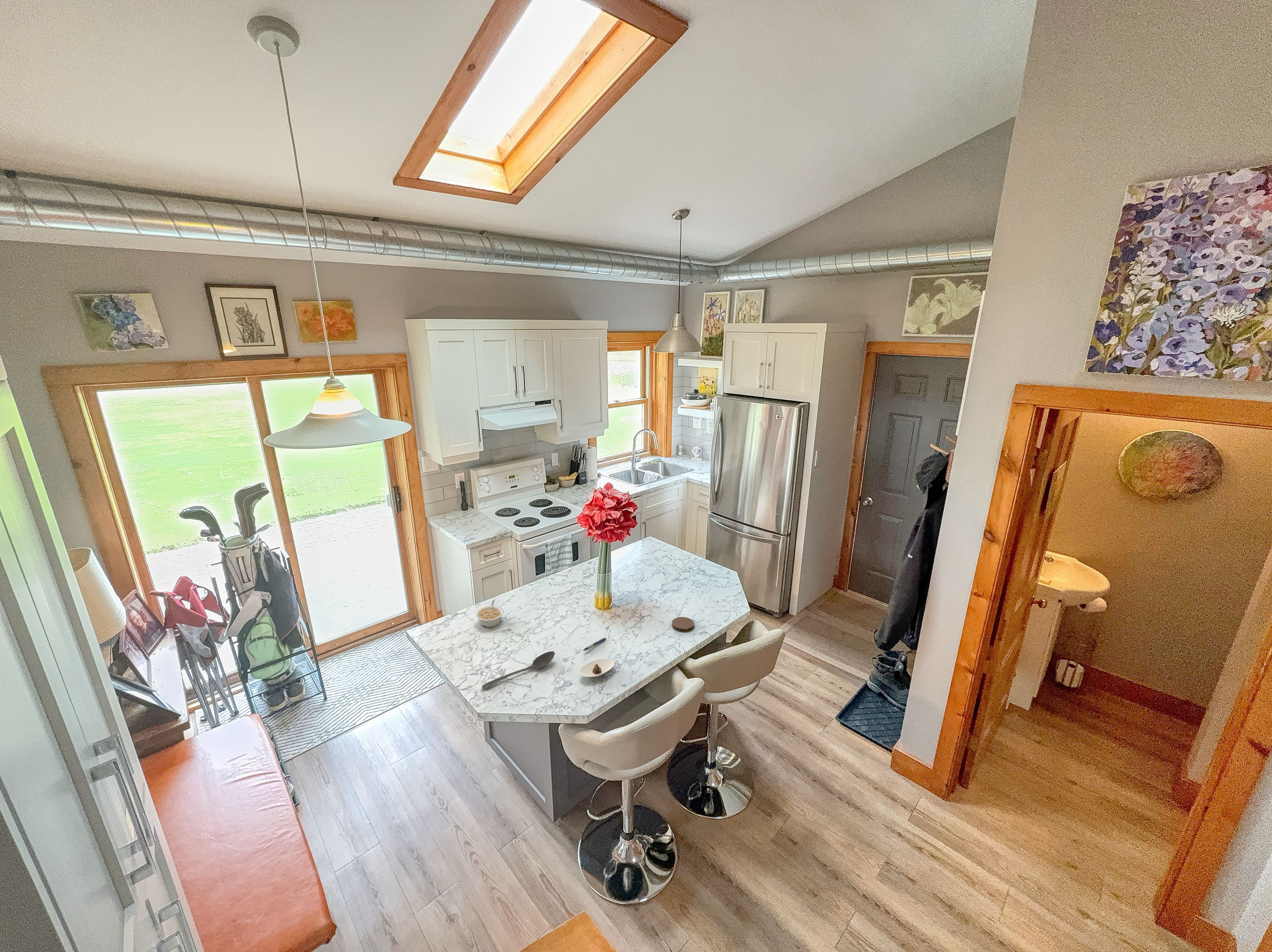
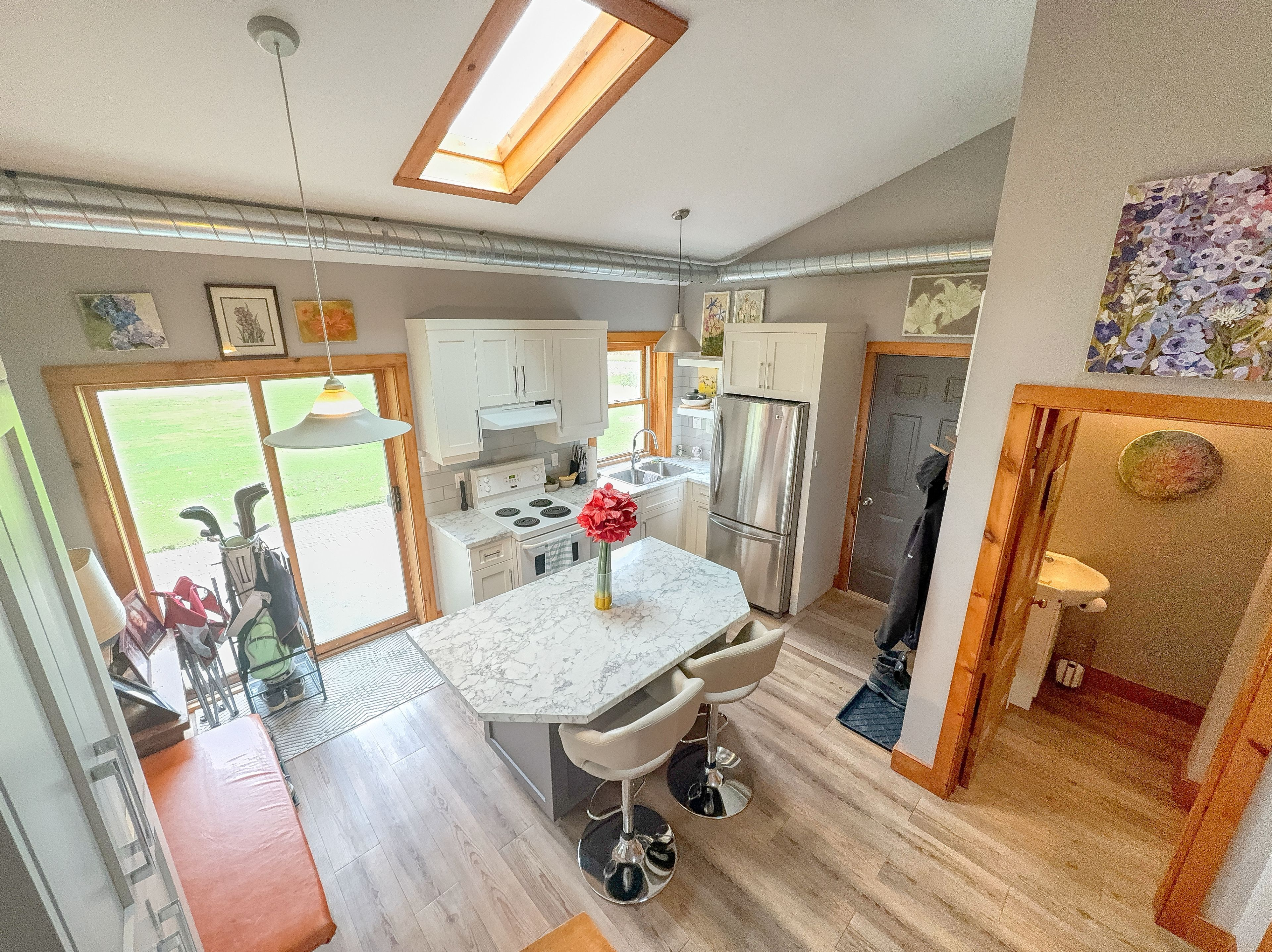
- saucer [579,658,615,678]
- coaster [672,617,694,632]
- stirrer [482,651,555,689]
- legume [475,600,504,627]
- pen [583,637,607,651]
